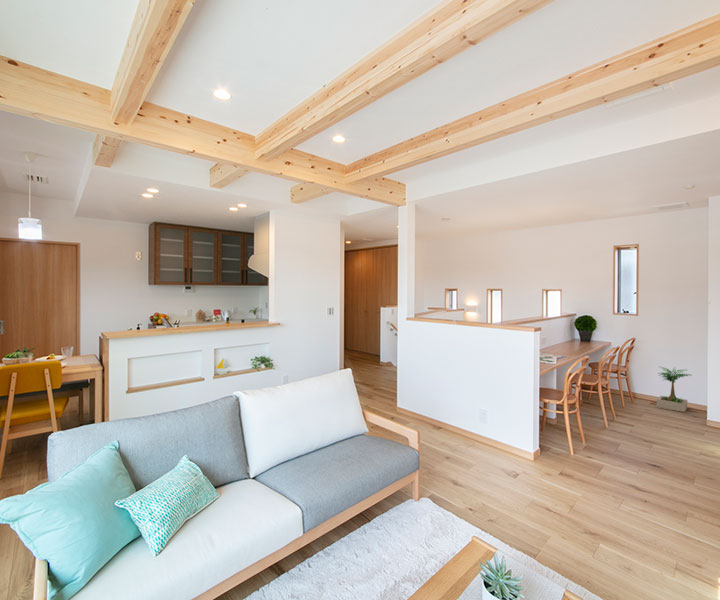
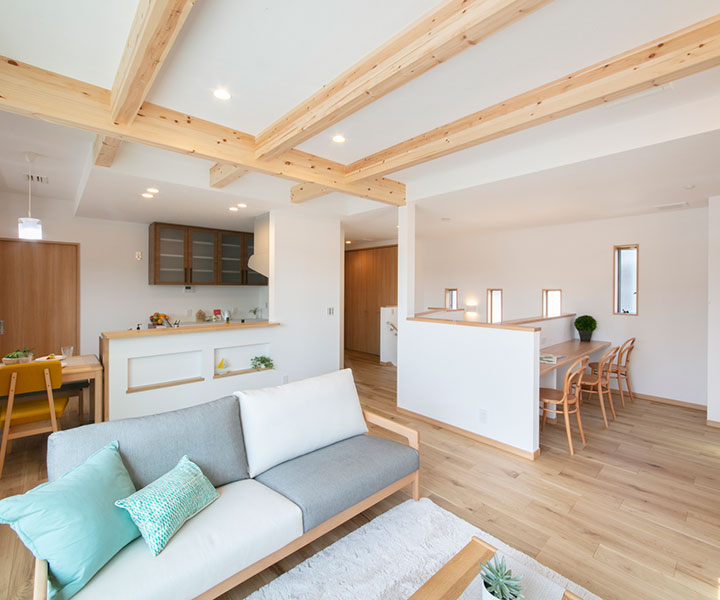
- potted plant [656,366,693,413]
